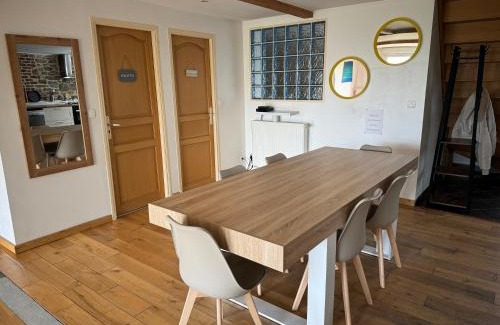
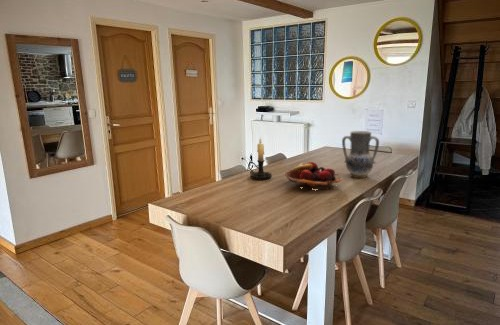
+ candle holder [247,137,273,181]
+ fruit basket [284,161,344,191]
+ vase [341,130,380,179]
